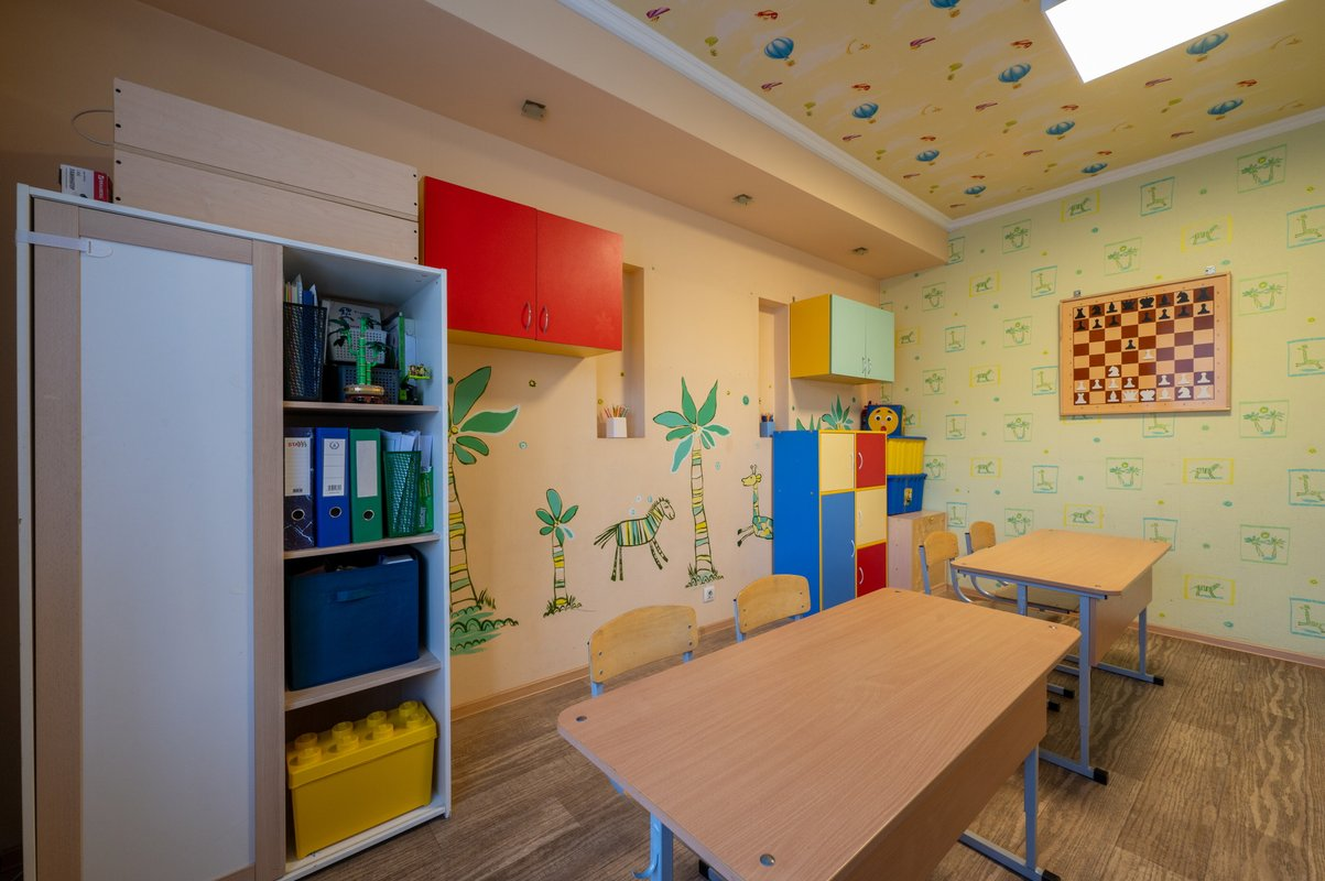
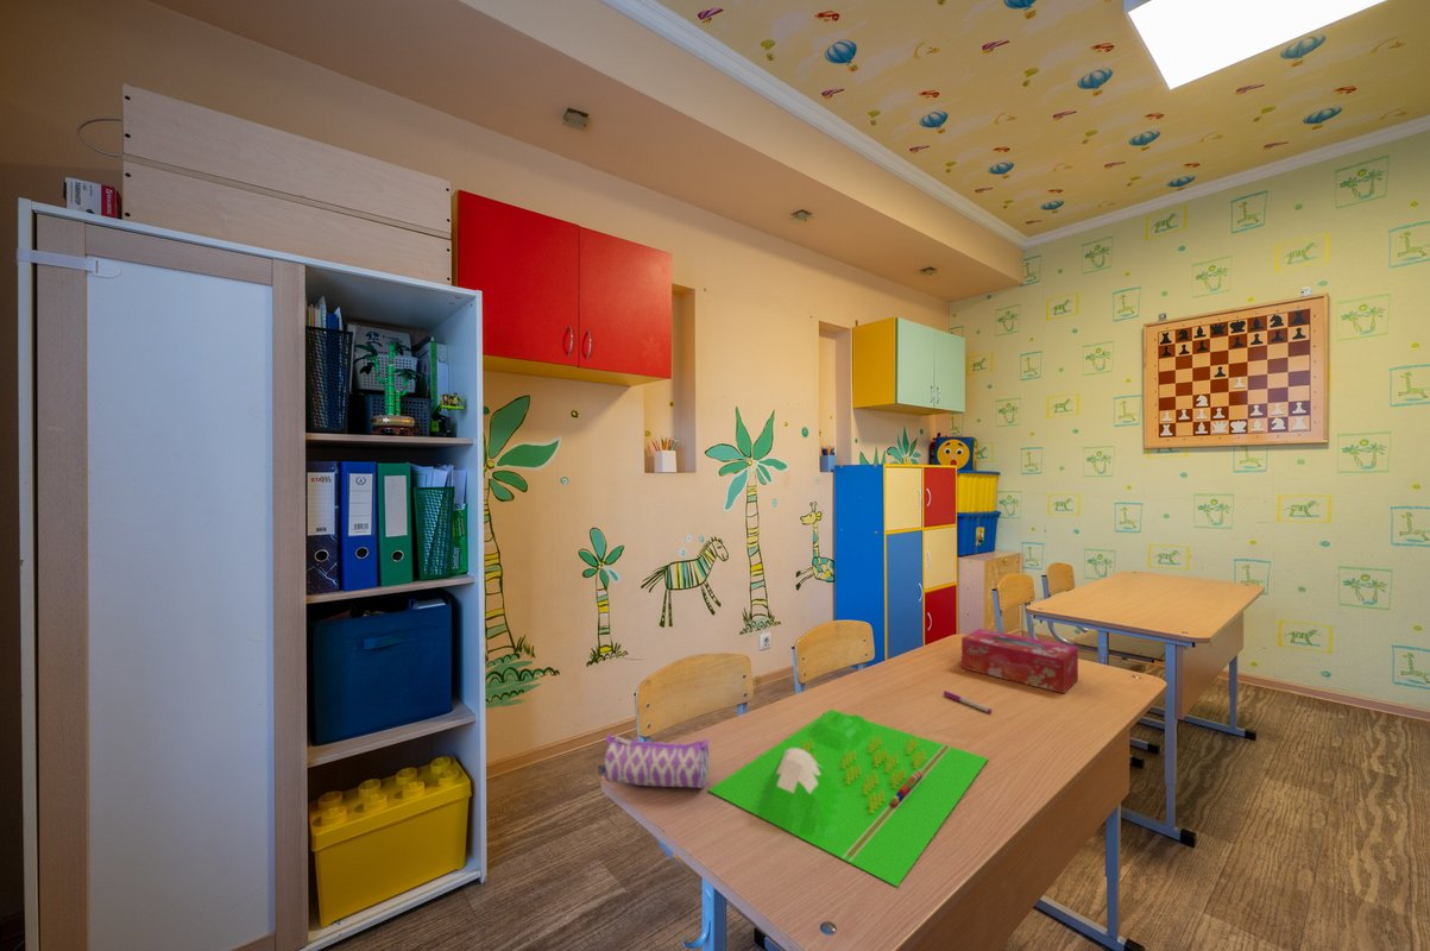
+ board game [707,708,989,888]
+ pencil case [597,732,711,789]
+ pen [943,689,993,714]
+ tissue box [960,628,1079,694]
